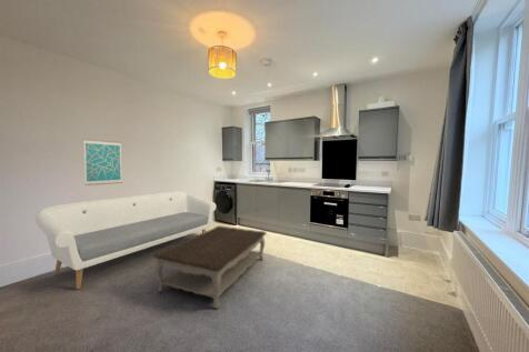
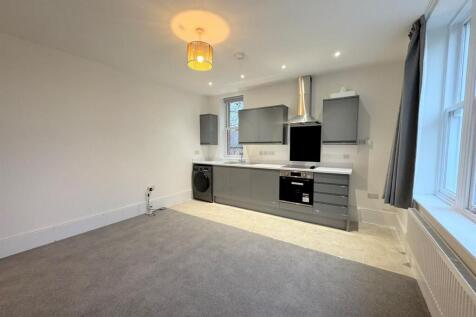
- wall art [82,138,123,187]
- coffee table [152,224,268,310]
- sofa [33,190,217,290]
